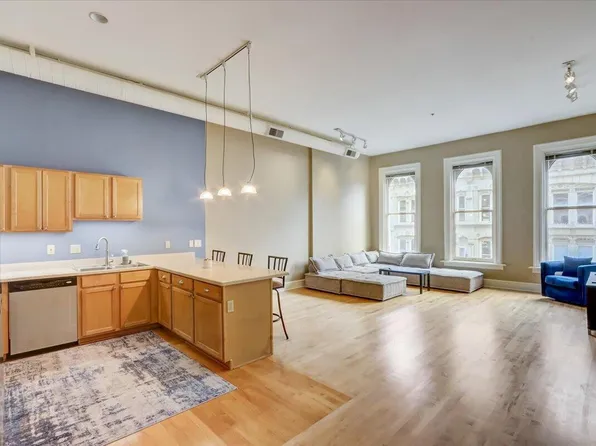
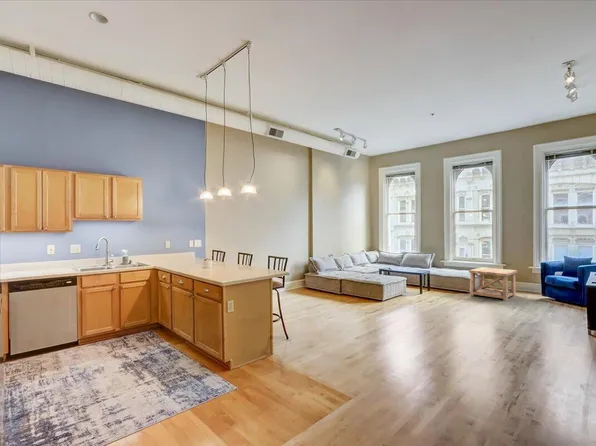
+ side table [468,266,518,302]
